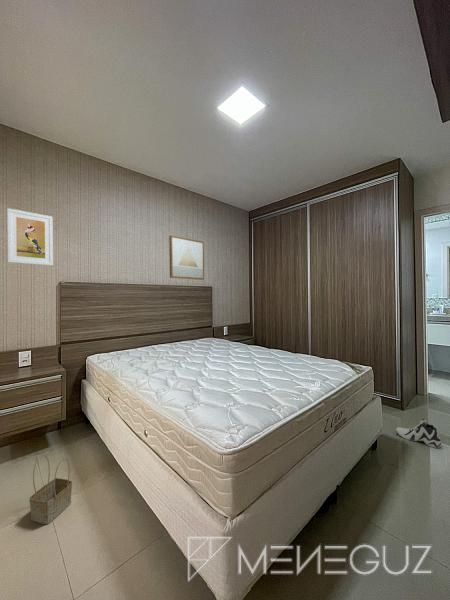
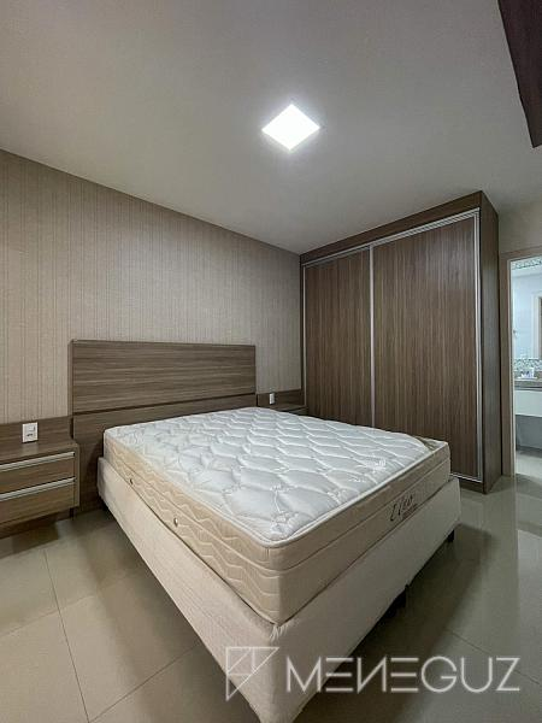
- sneaker [395,418,442,449]
- wall art [168,235,205,281]
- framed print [6,208,54,267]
- basket [28,453,73,525]
